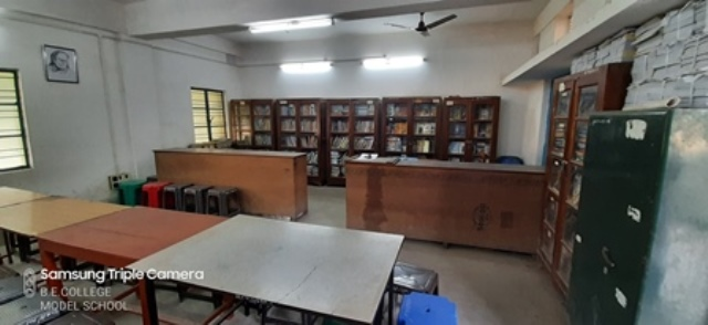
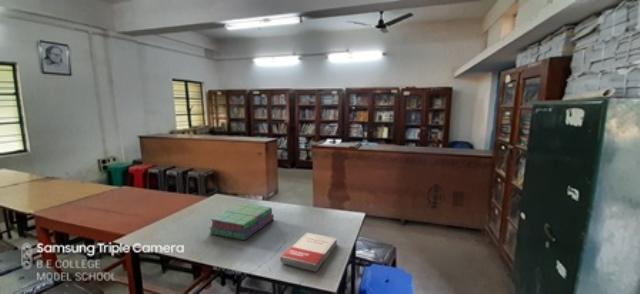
+ book [279,232,338,273]
+ stack of books [208,202,275,241]
